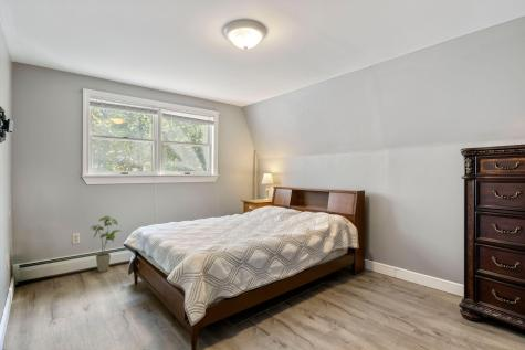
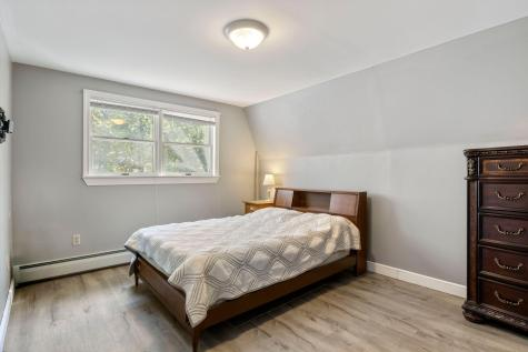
- house plant [88,215,122,273]
